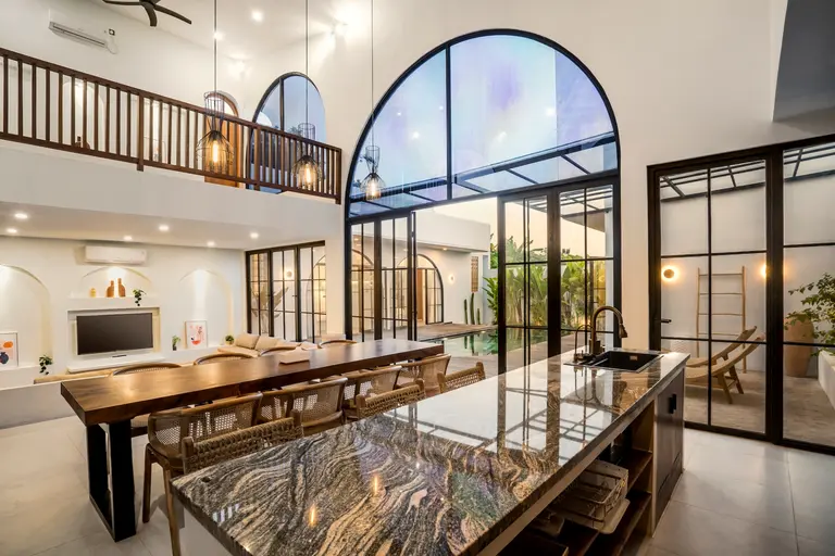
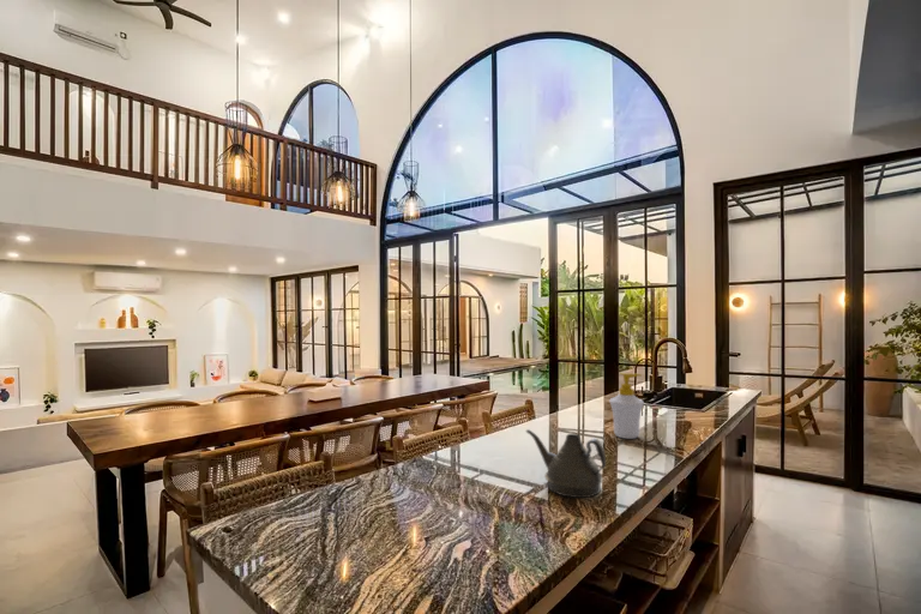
+ soap bottle [608,372,645,440]
+ teapot [525,428,607,499]
